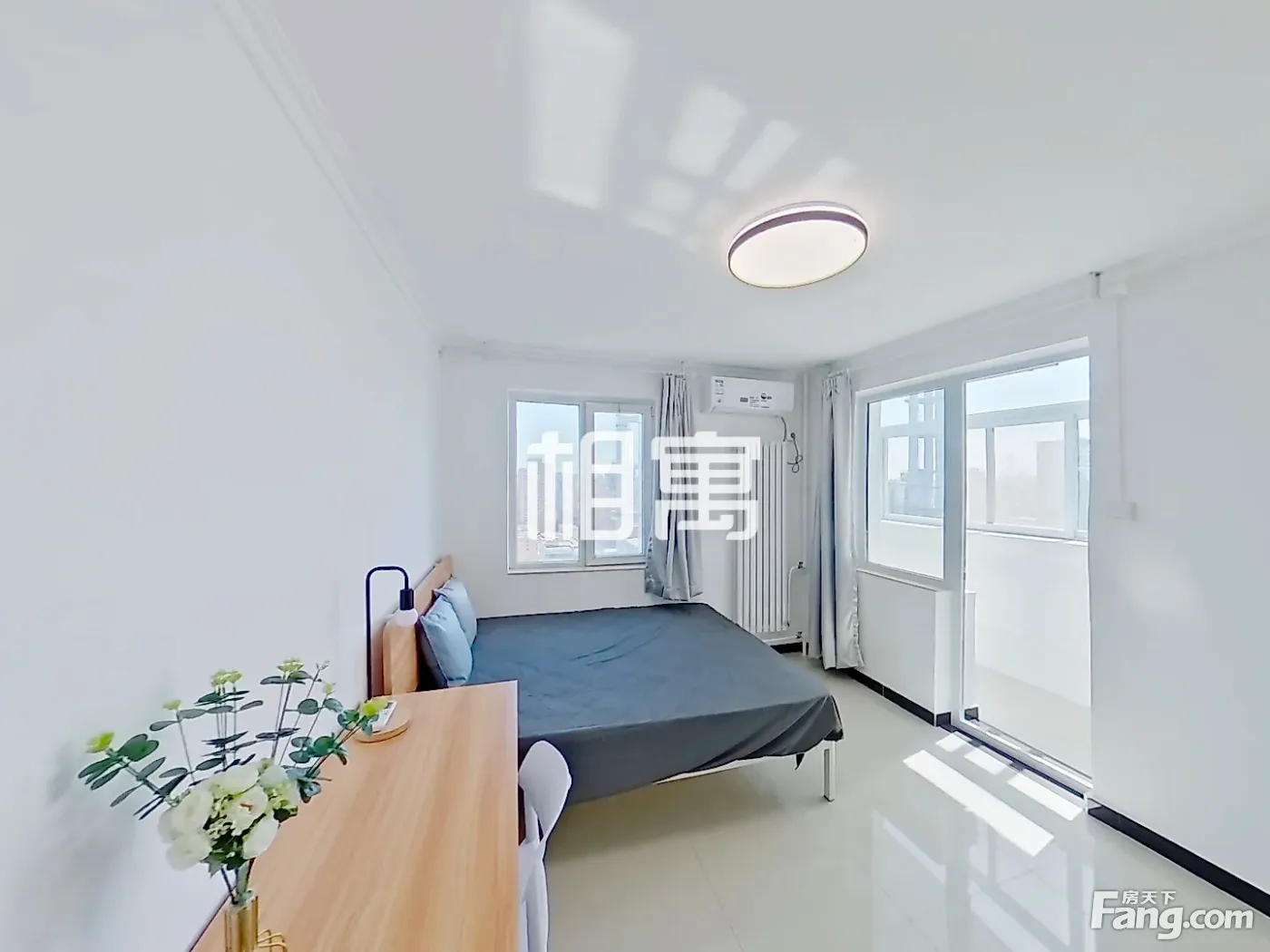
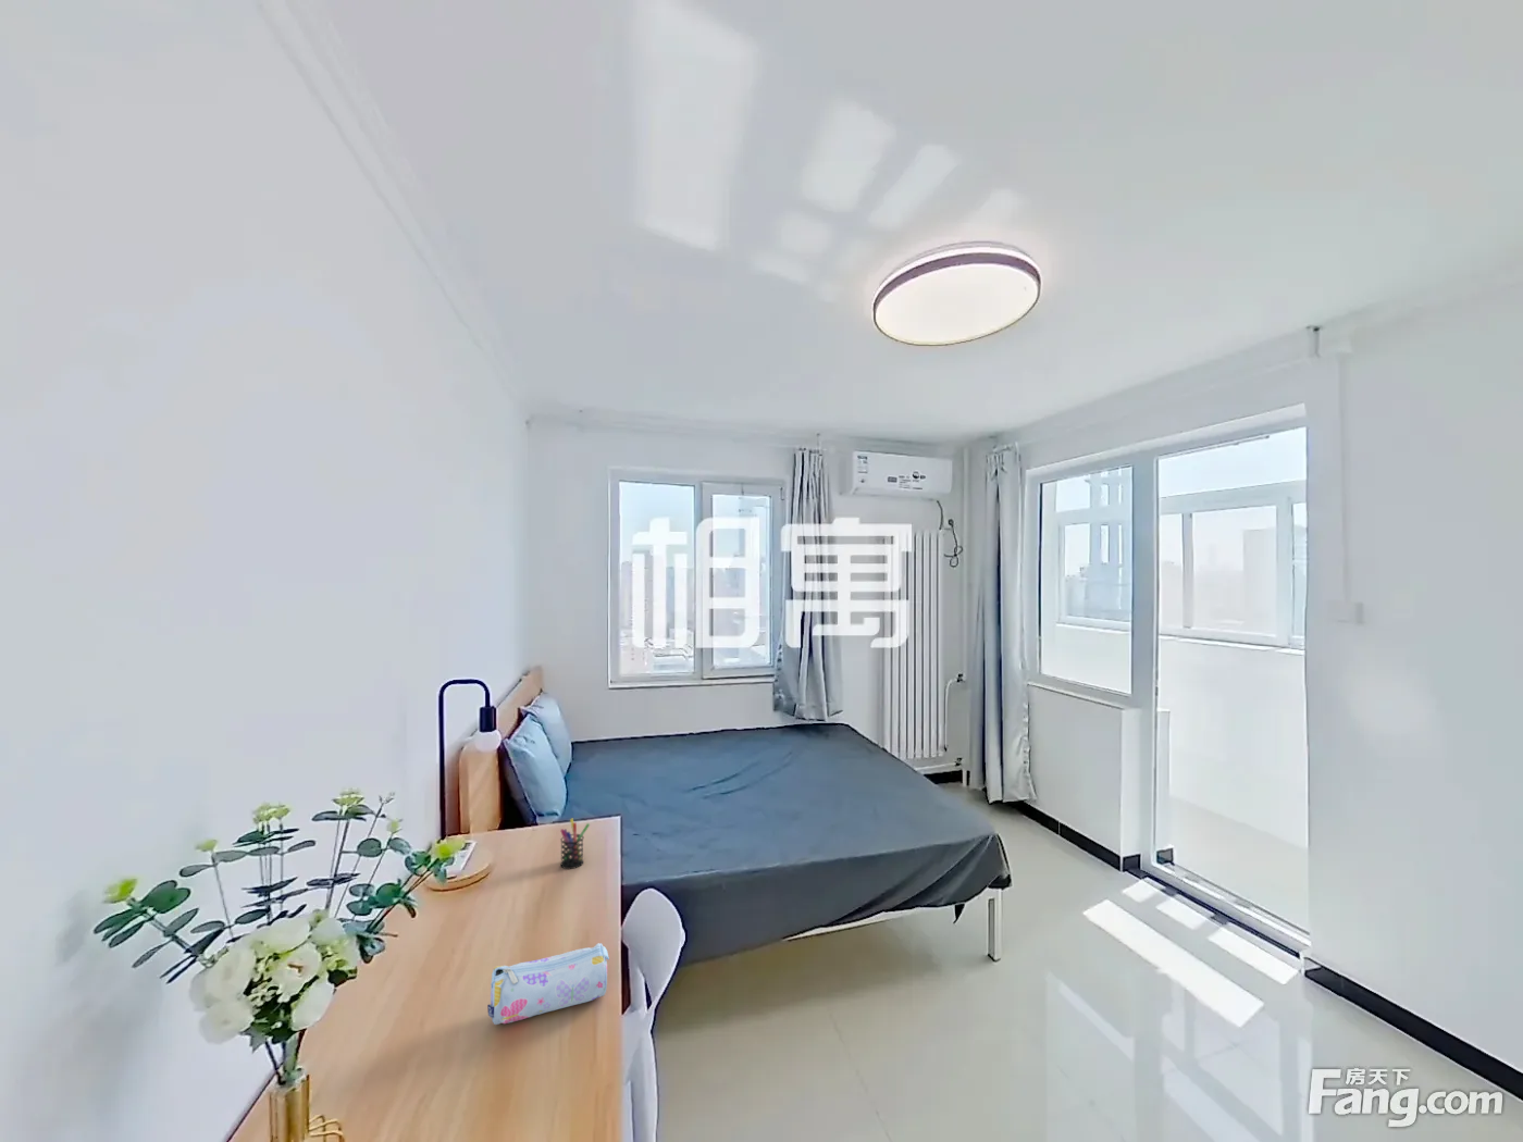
+ pen holder [559,818,591,870]
+ pencil case [486,942,610,1026]
